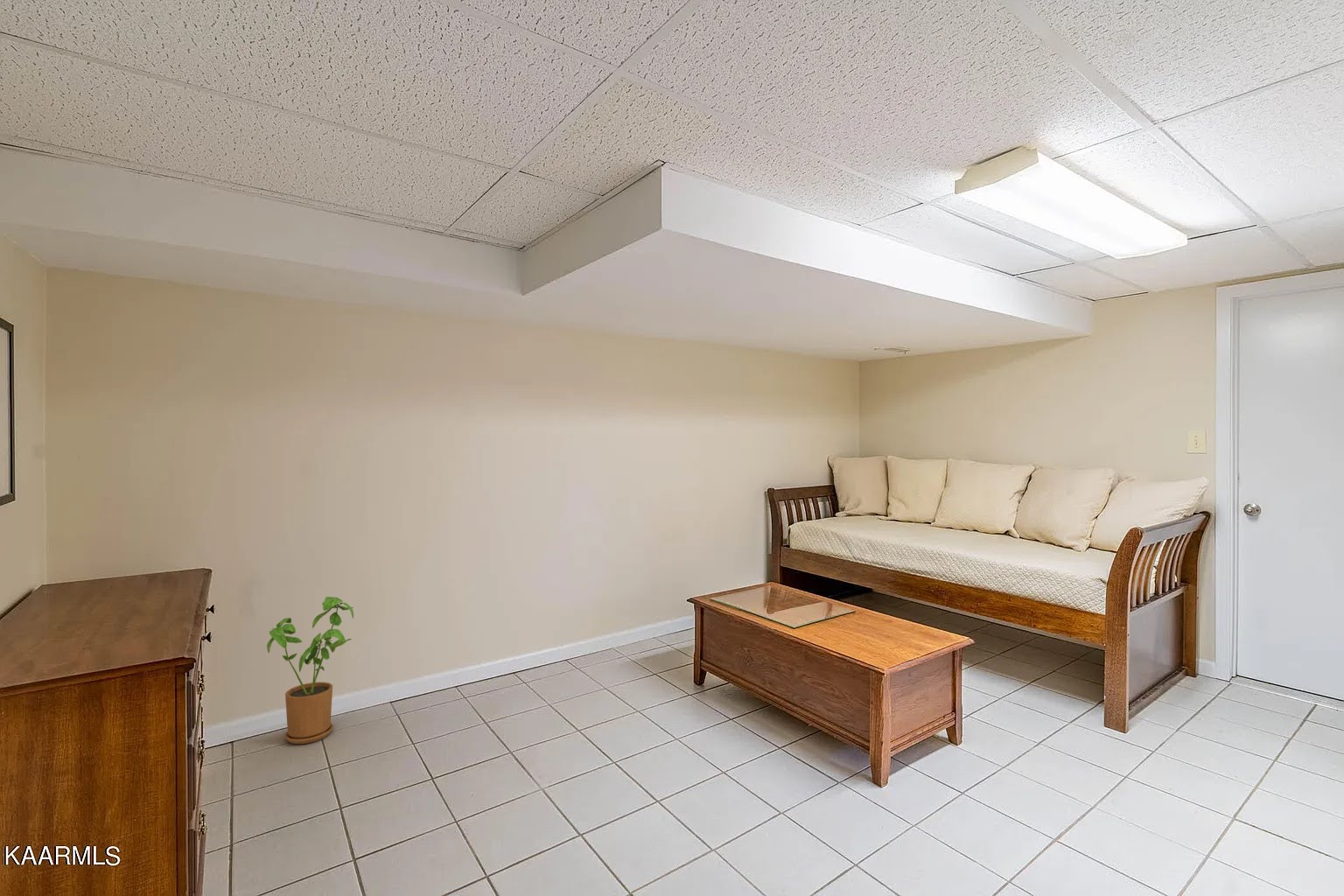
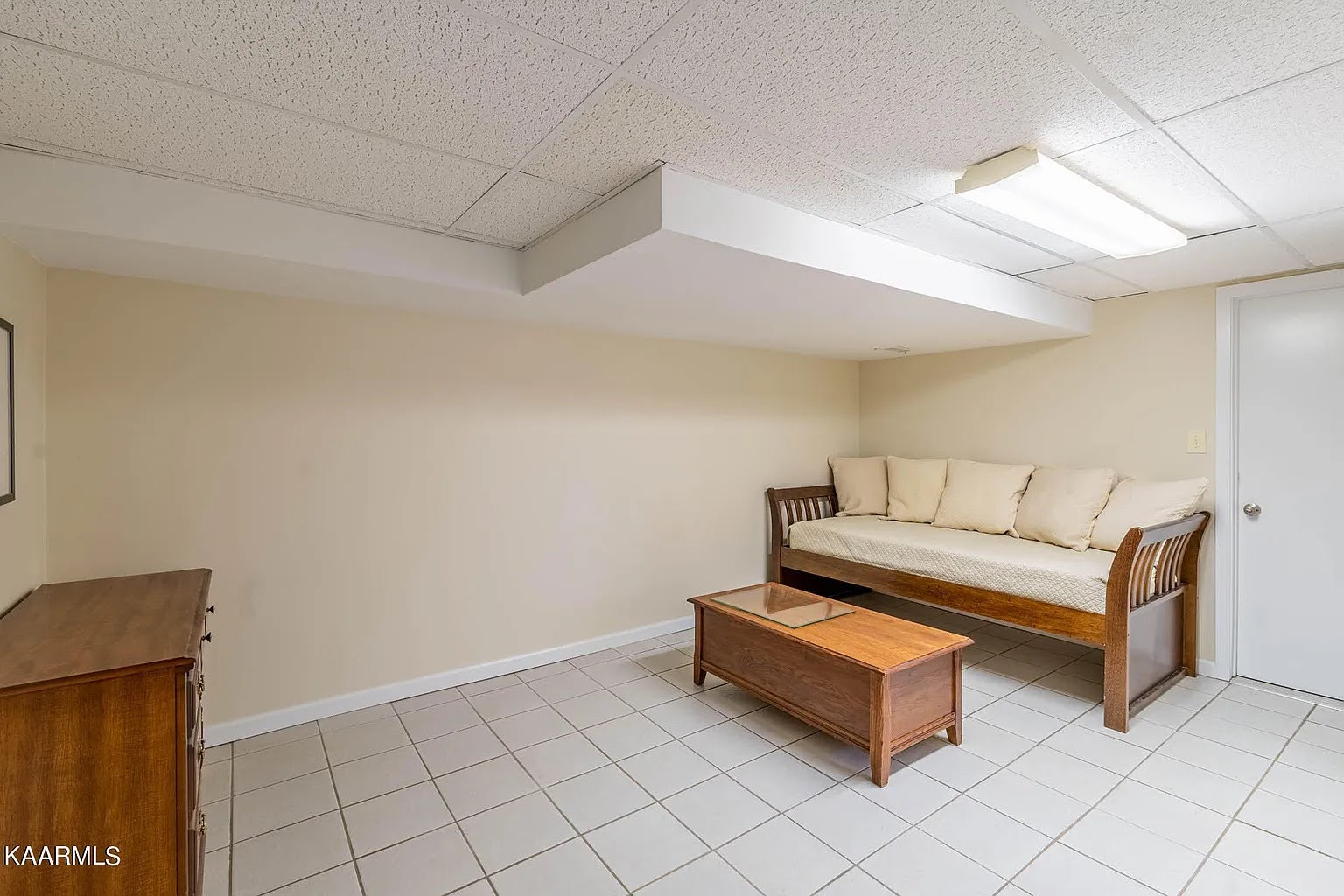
- house plant [266,596,354,745]
